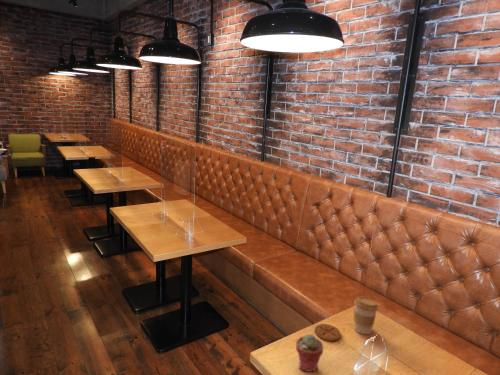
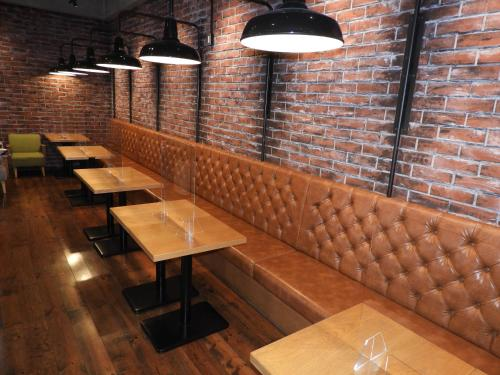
- coffee cup [353,296,379,335]
- potted succulent [295,333,325,373]
- coaster [314,323,342,342]
